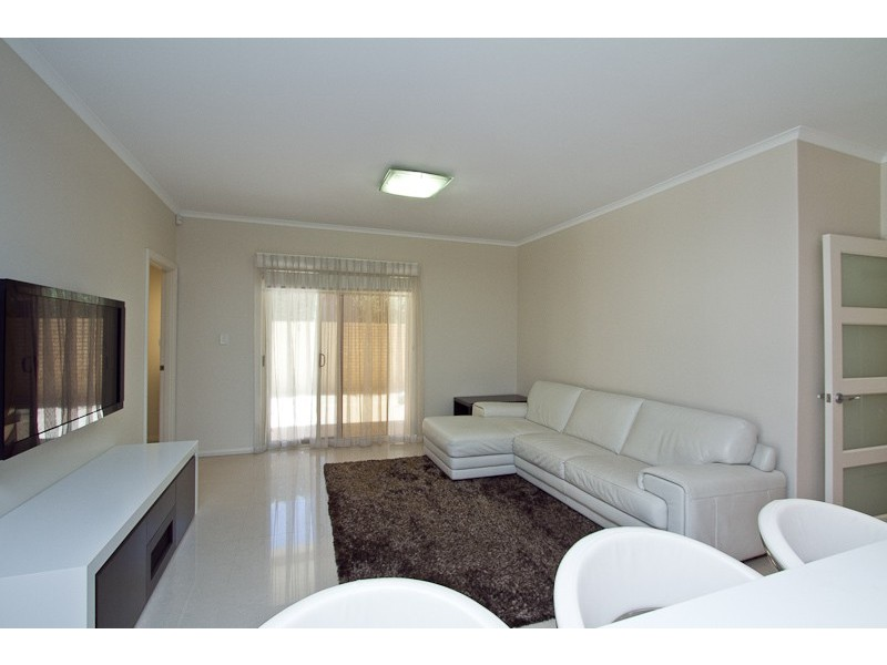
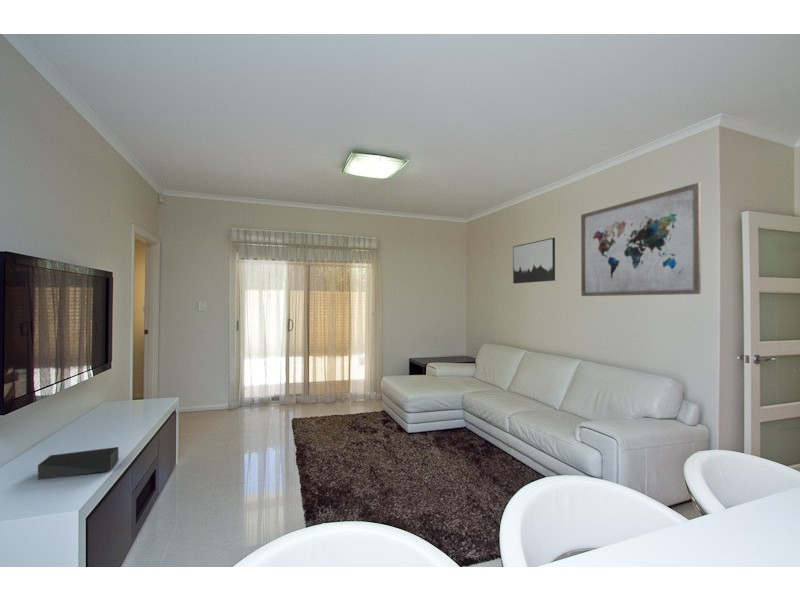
+ wall art [580,182,702,297]
+ wall art [512,237,556,285]
+ speaker [37,446,119,481]
